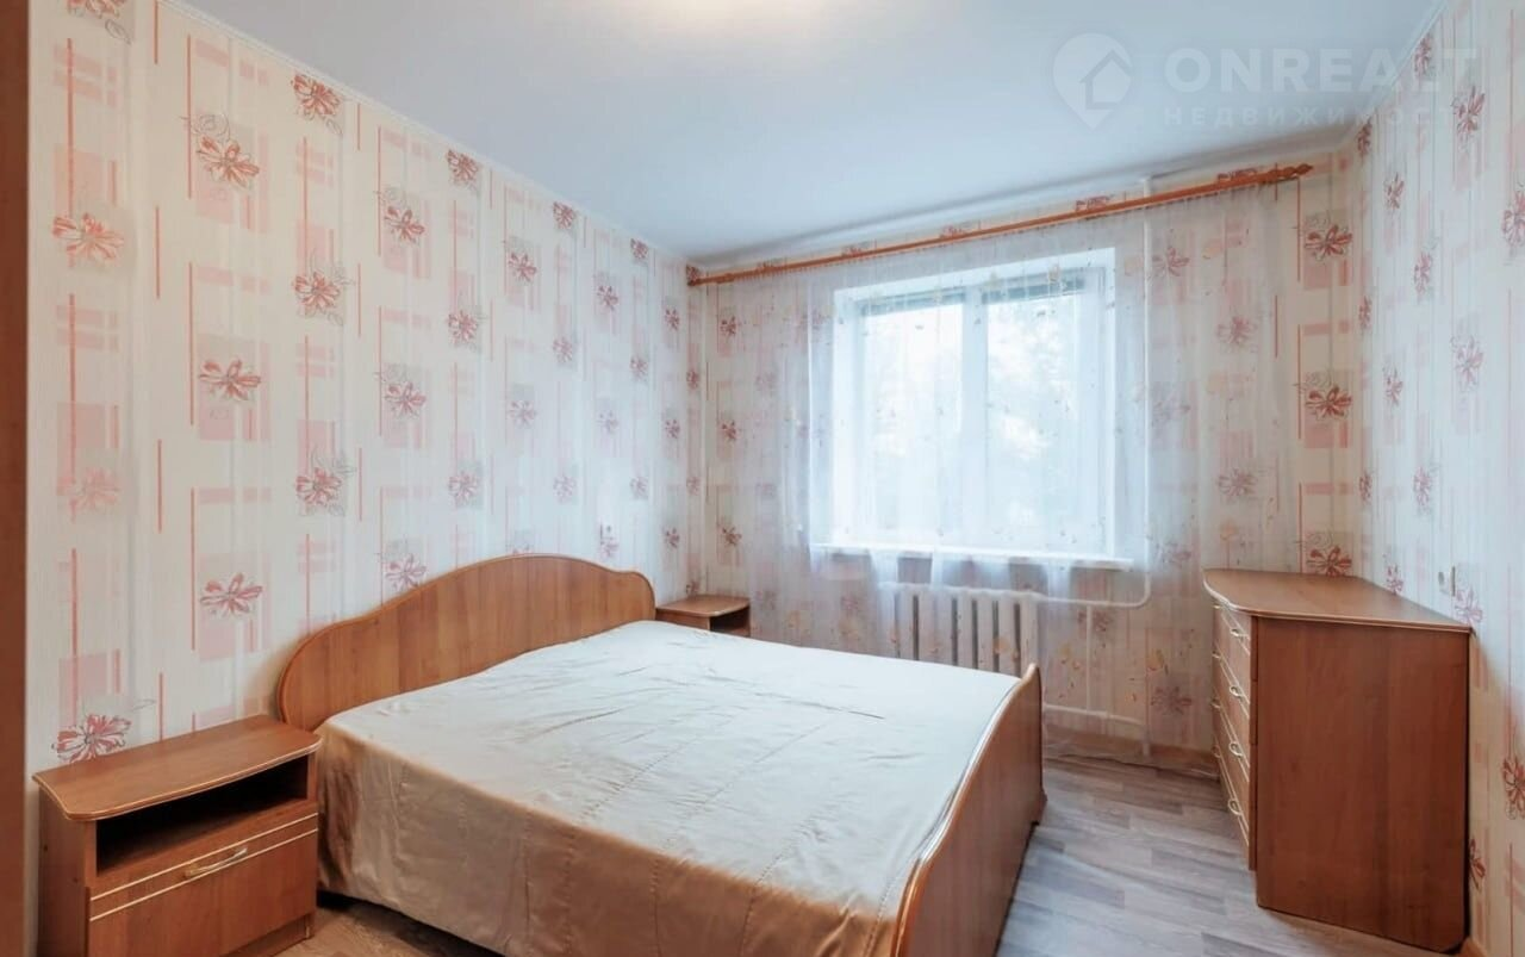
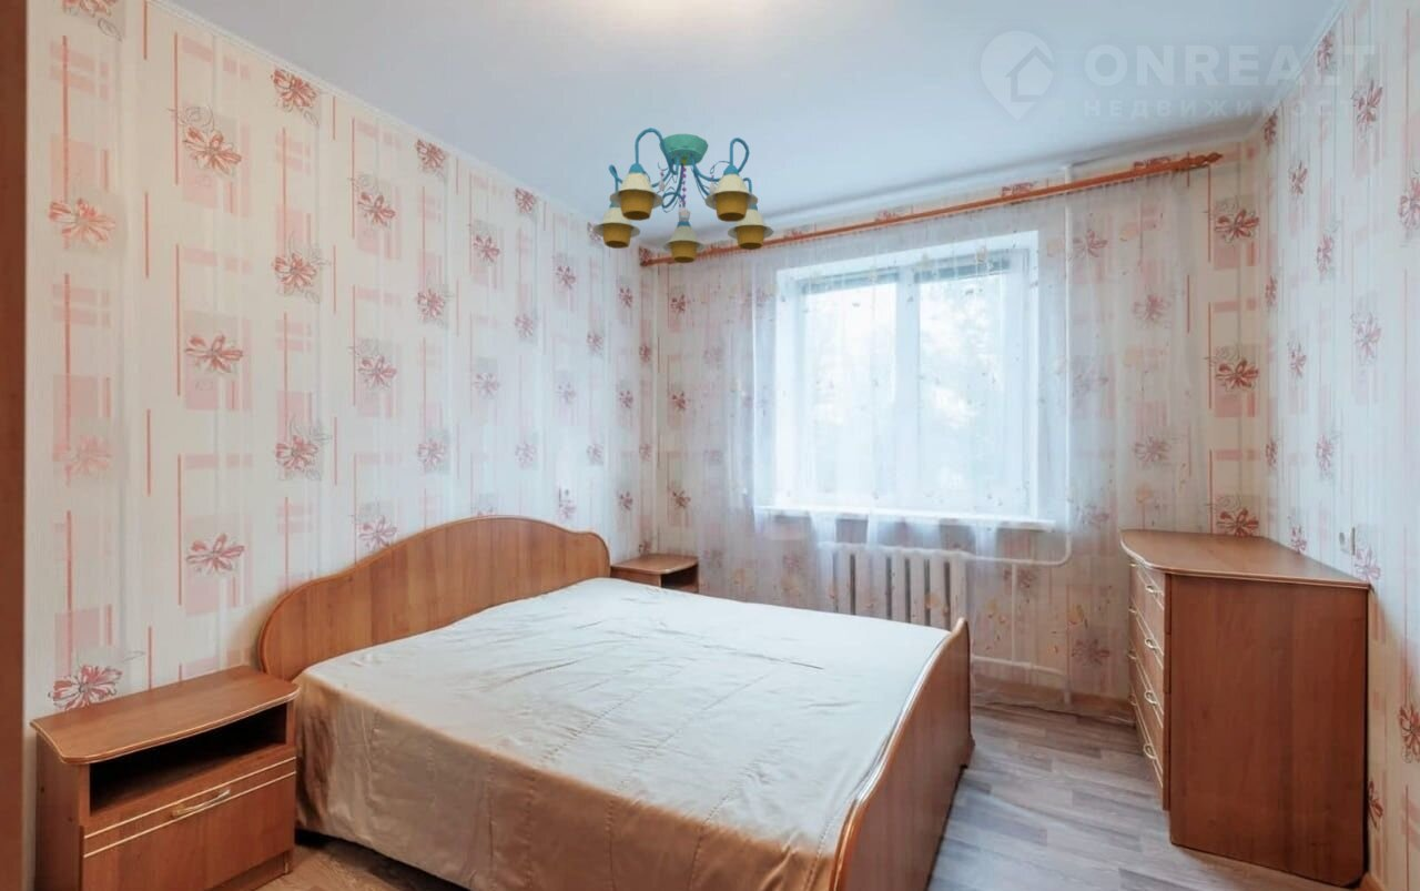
+ chandelier [592,126,775,264]
